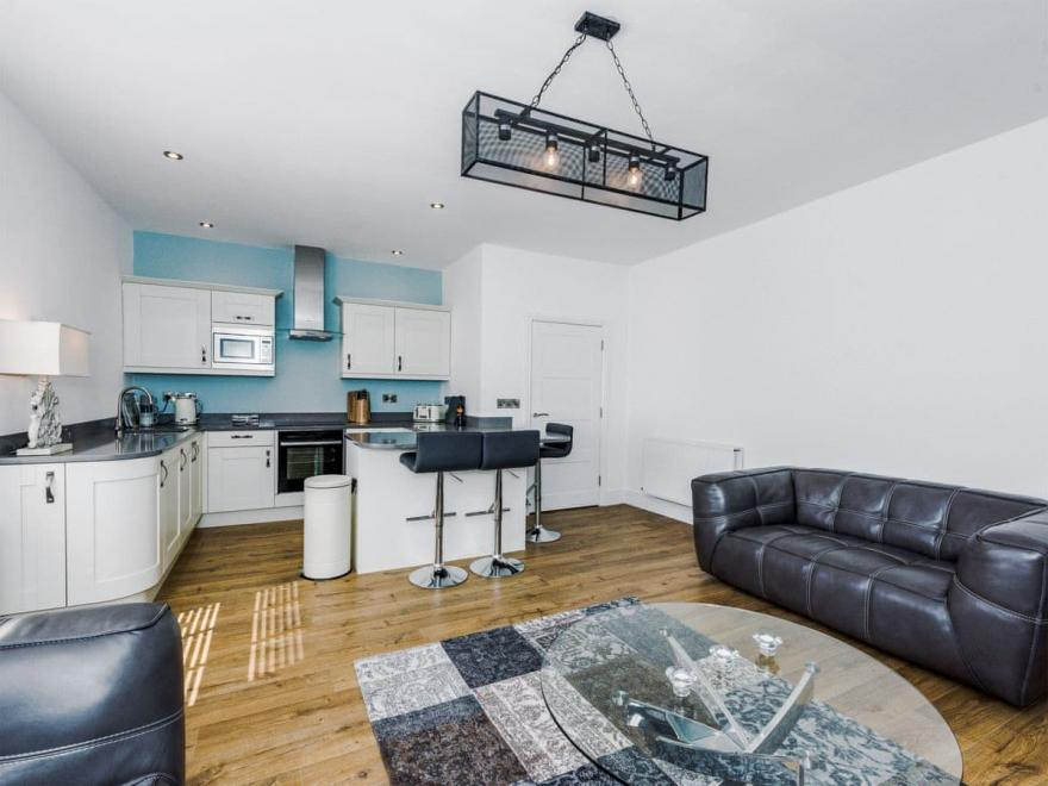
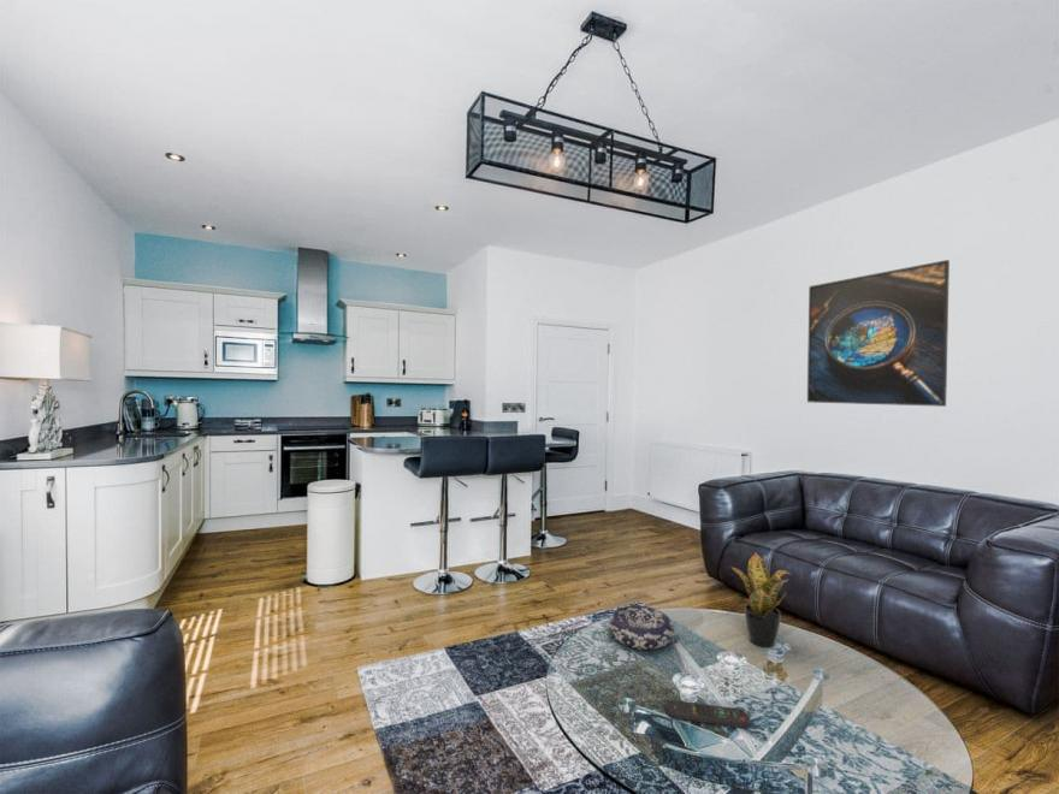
+ decorative bowl [608,604,675,651]
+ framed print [806,259,951,408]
+ remote control [665,699,751,729]
+ potted plant [729,552,792,648]
